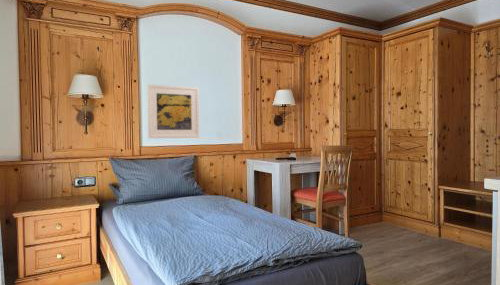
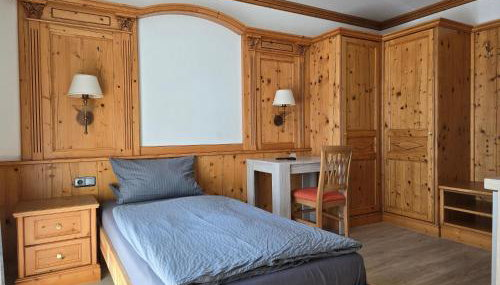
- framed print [147,83,200,139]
